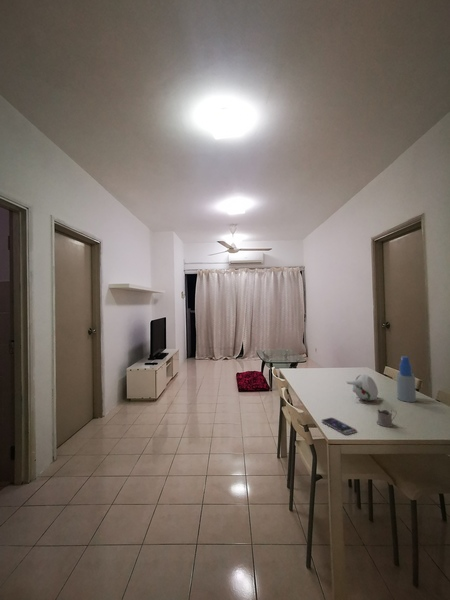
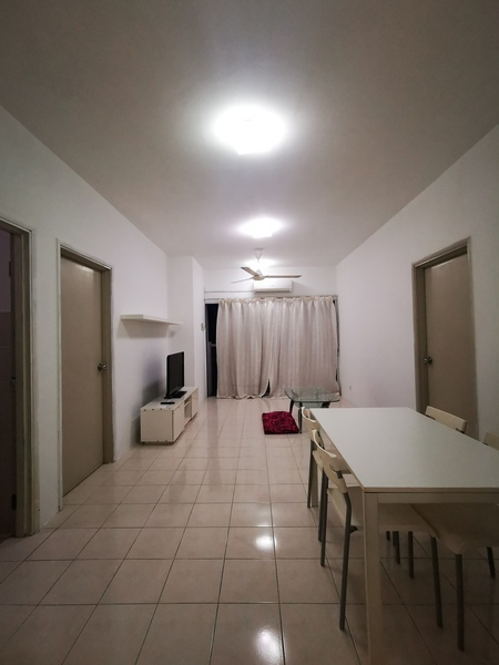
- tea glass holder [376,409,398,428]
- spray bottle [396,355,417,403]
- smartphone [321,417,358,436]
- teapot [346,373,379,402]
